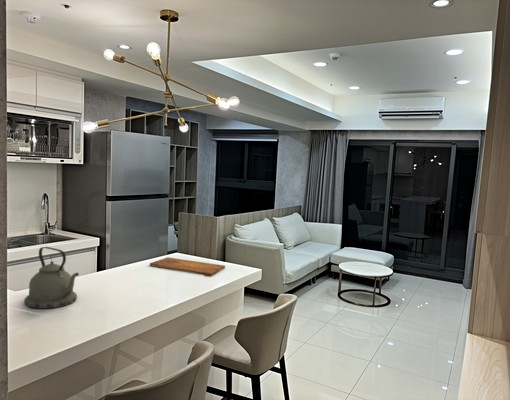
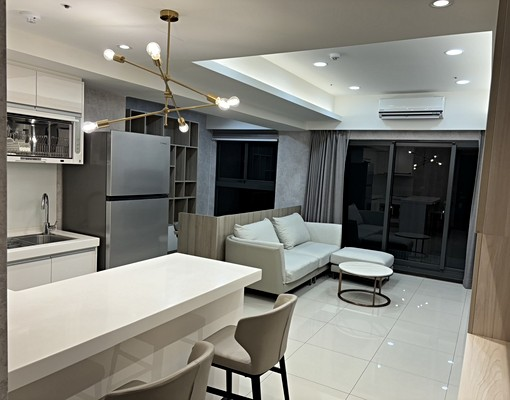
- kettle [23,246,80,310]
- cutting board [149,256,226,277]
